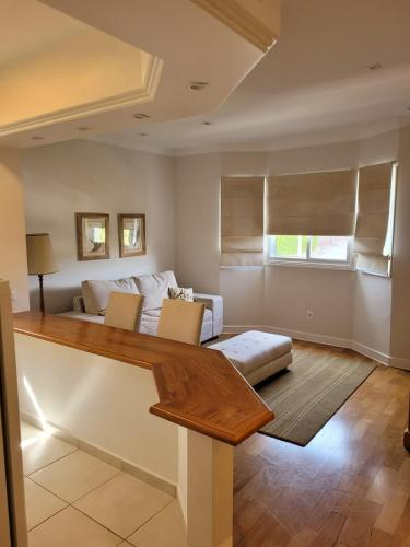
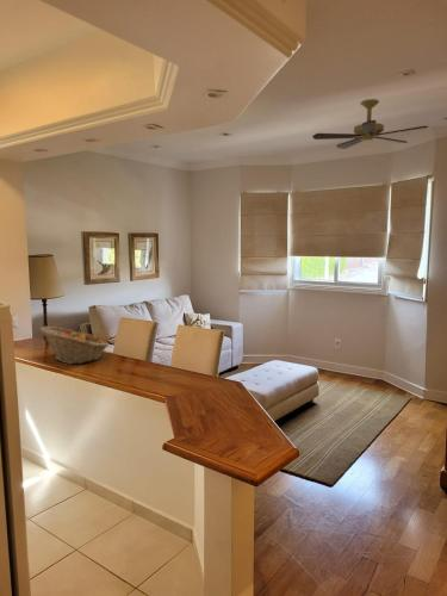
+ fruit basket [39,325,111,365]
+ ceiling fan [311,98,429,150]
